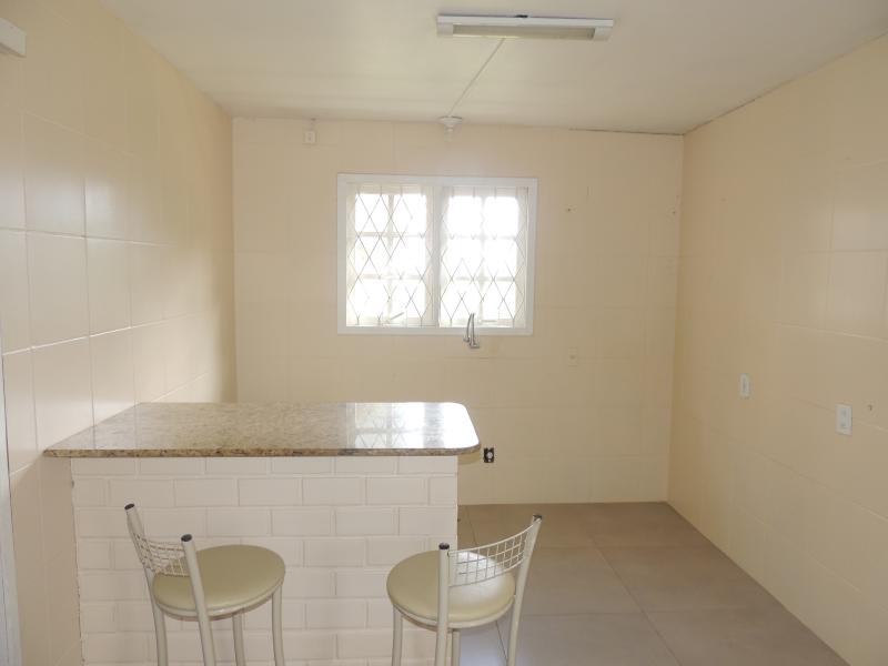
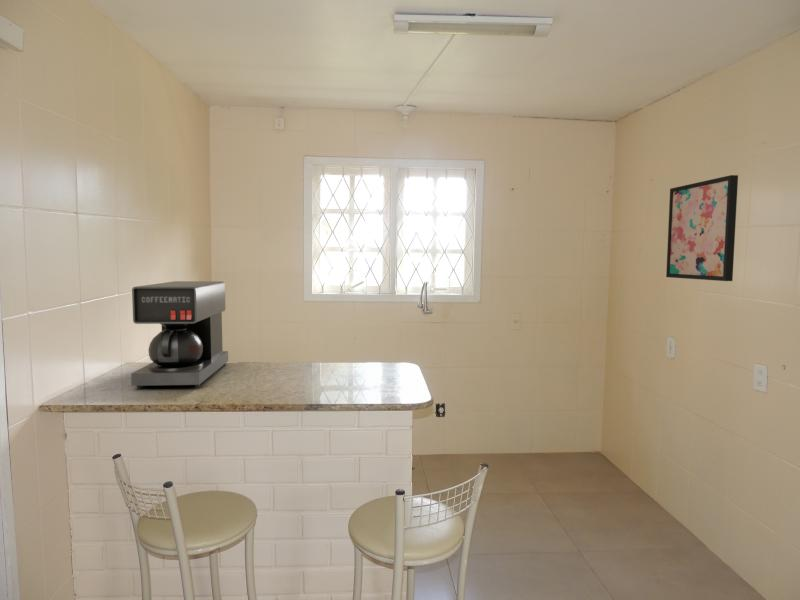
+ wall art [665,174,739,282]
+ coffee maker [130,280,229,389]
